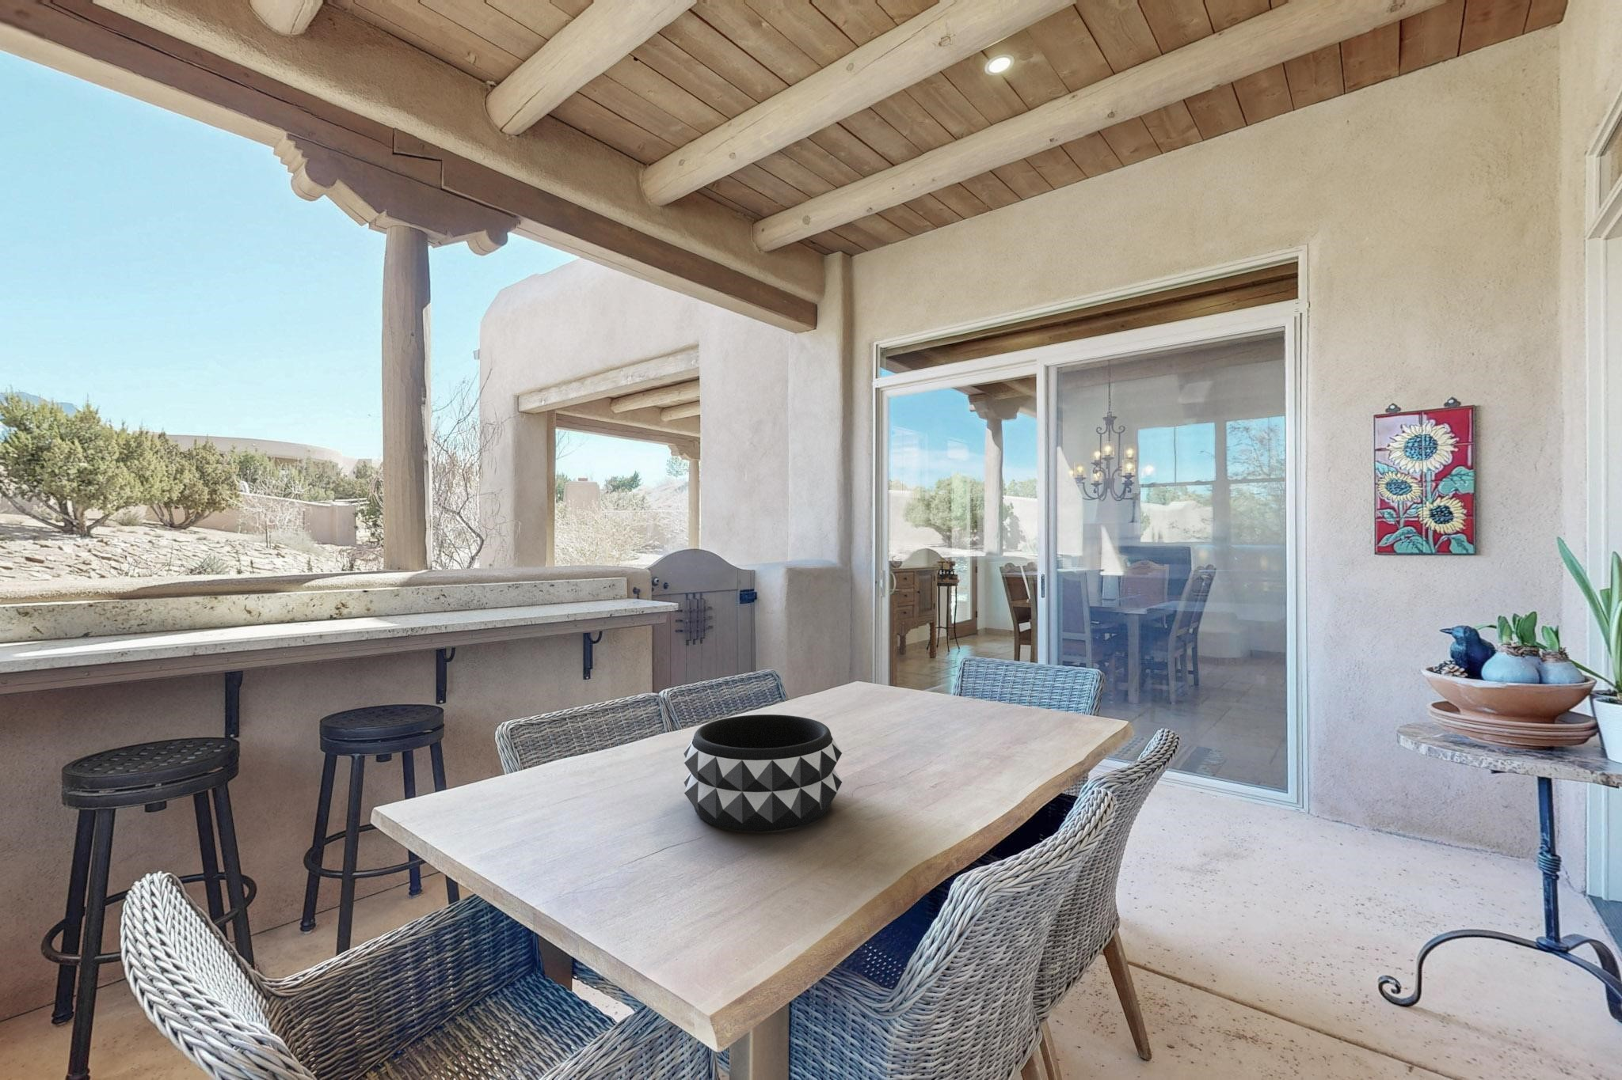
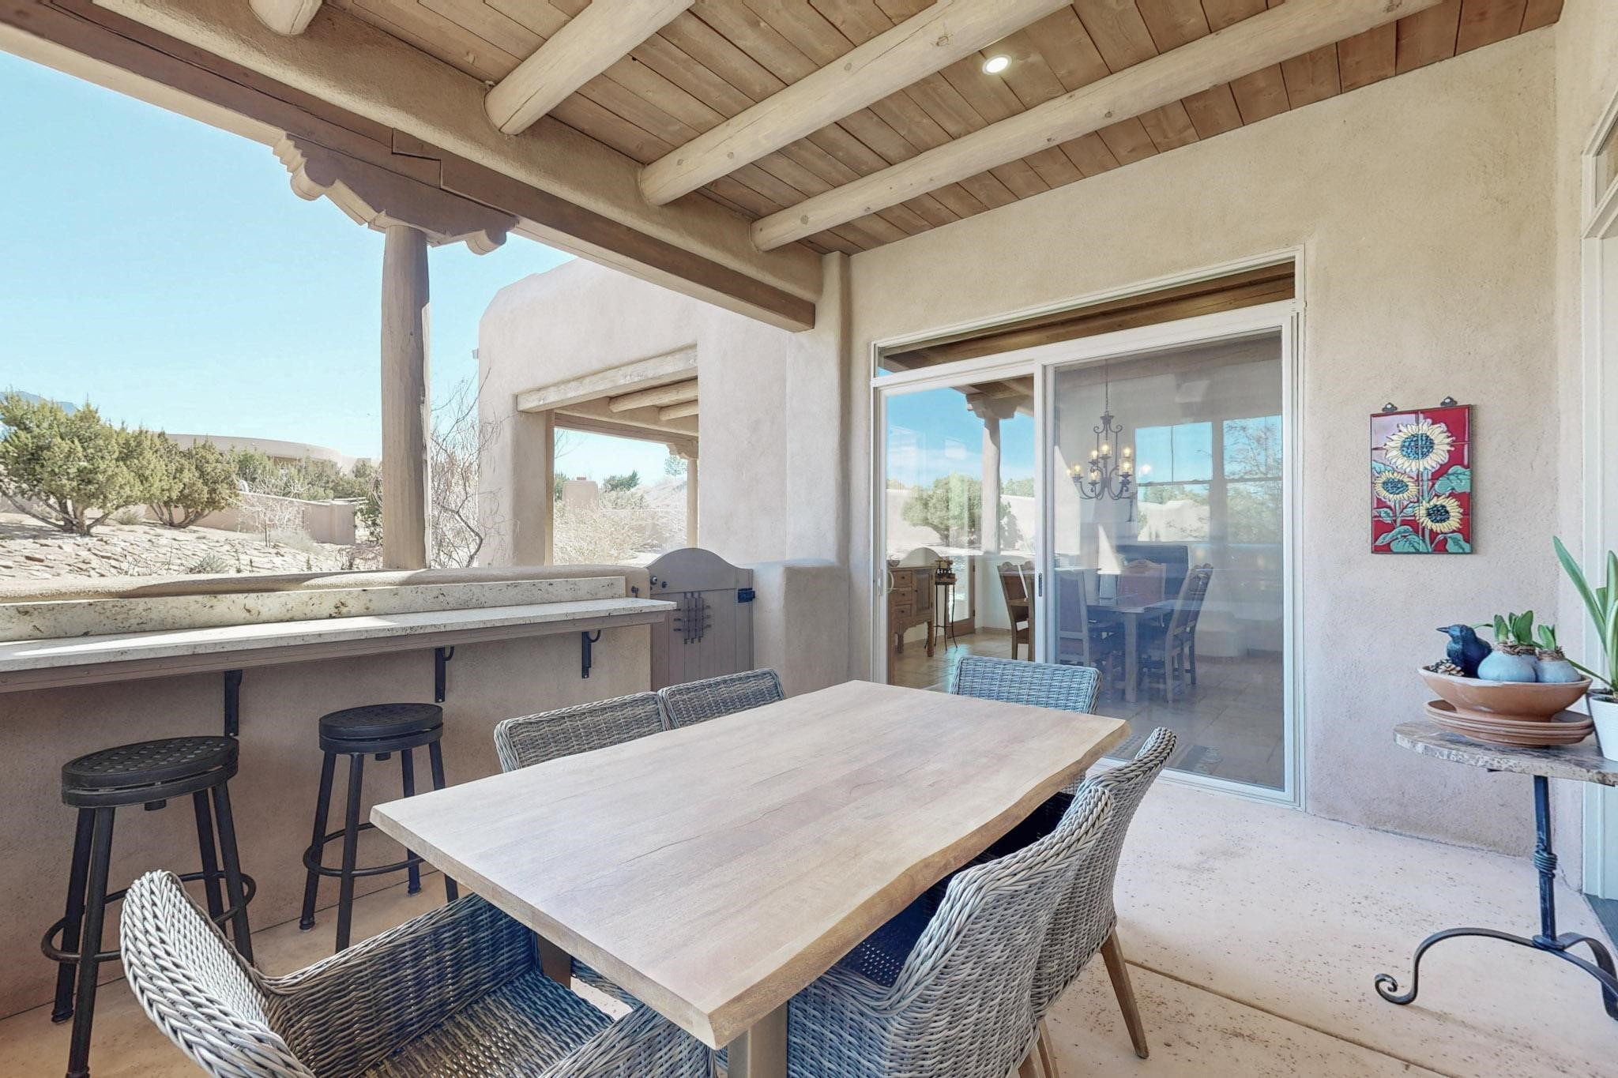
- decorative bowl [683,714,843,833]
